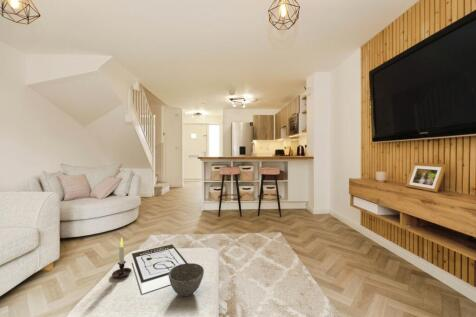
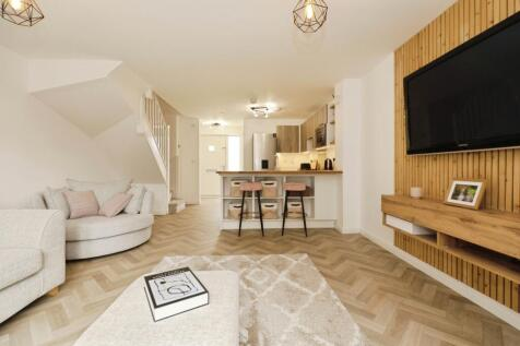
- bowl [168,262,205,297]
- candle [111,236,133,279]
